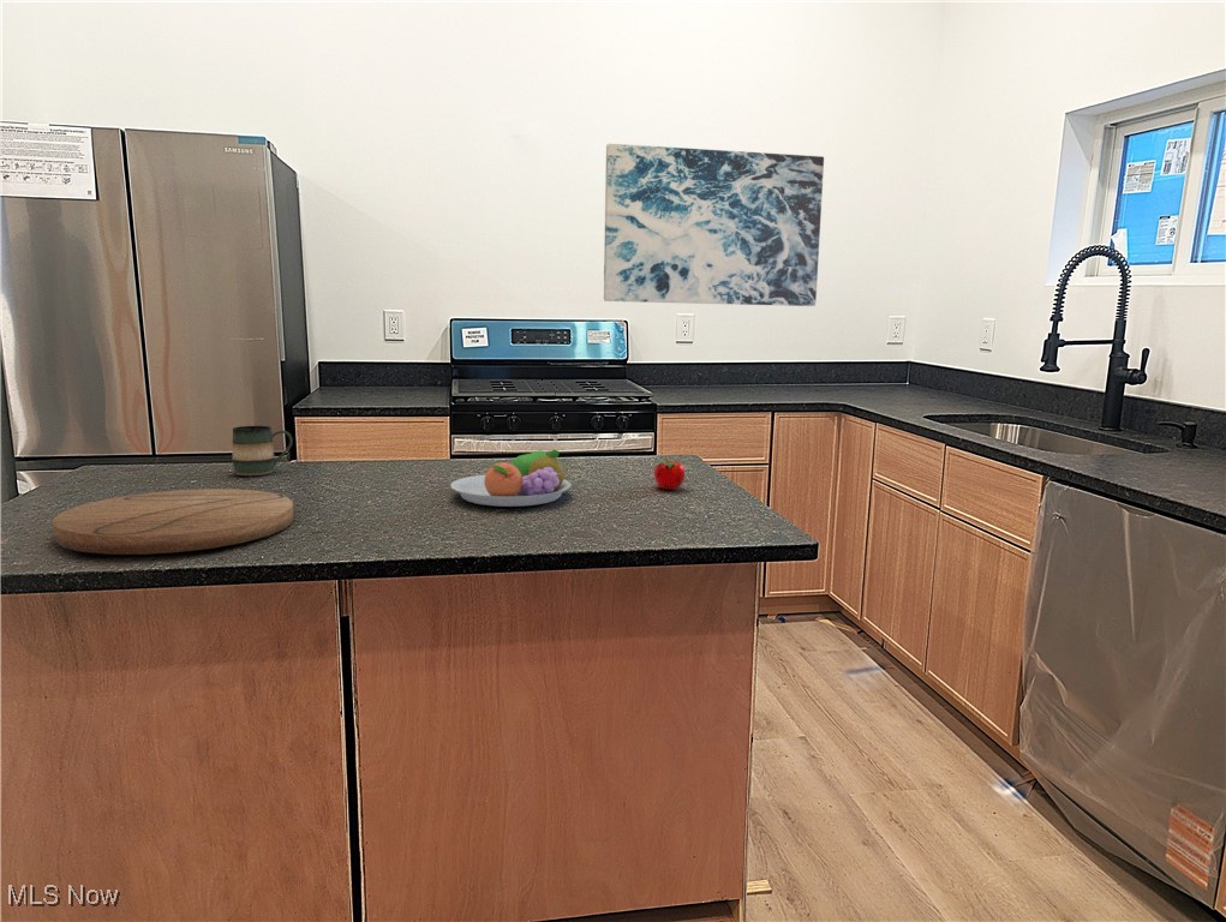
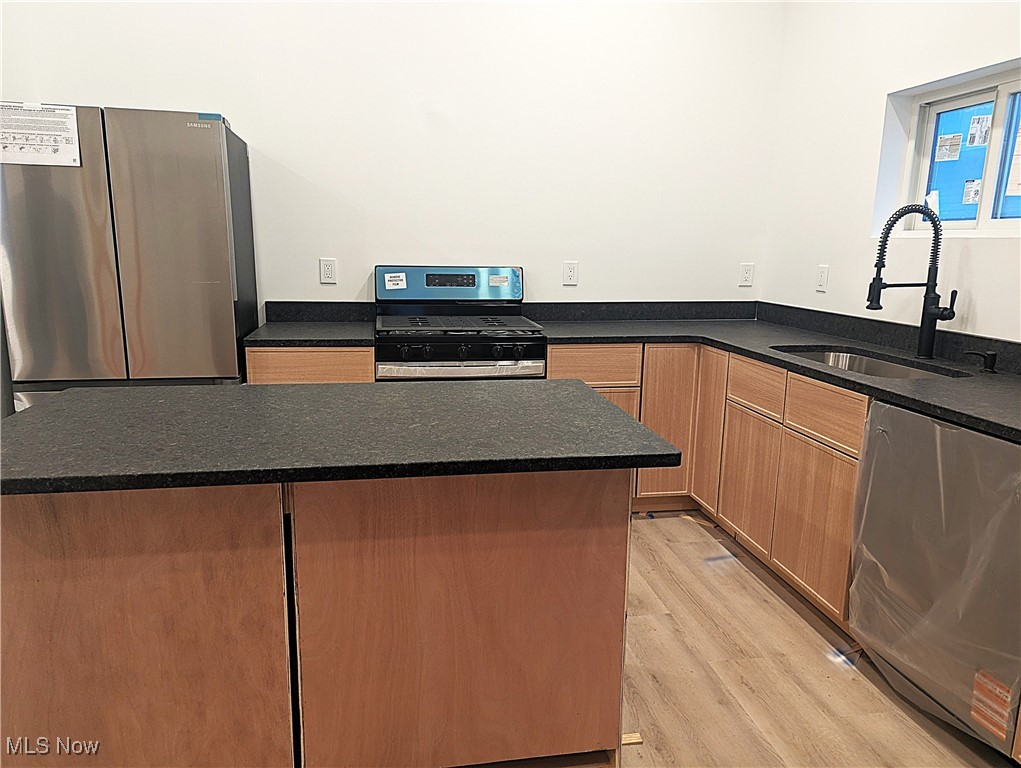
- wall art [603,143,825,307]
- cutting board [52,487,294,556]
- apple [653,457,686,491]
- fruit bowl [449,449,572,508]
- mug [231,425,293,477]
